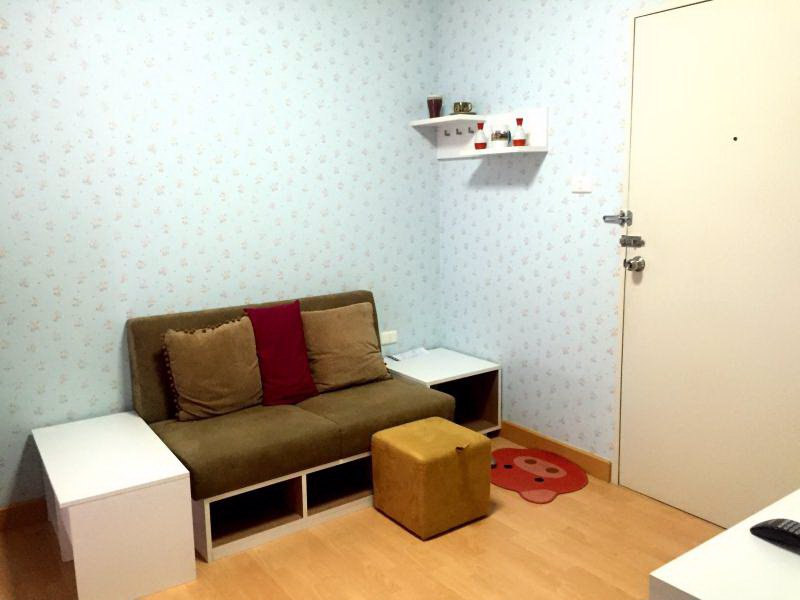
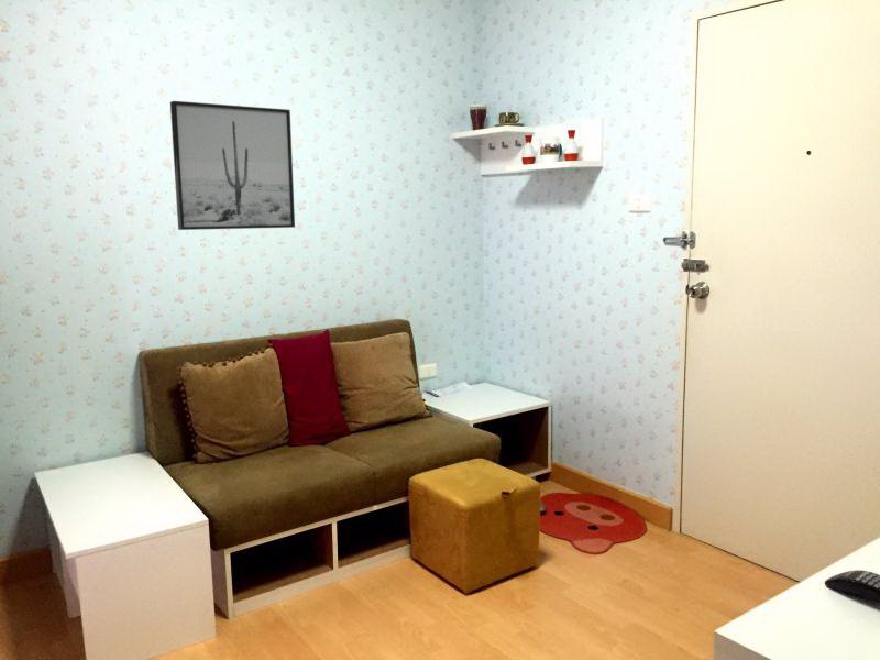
+ wall art [169,100,296,231]
